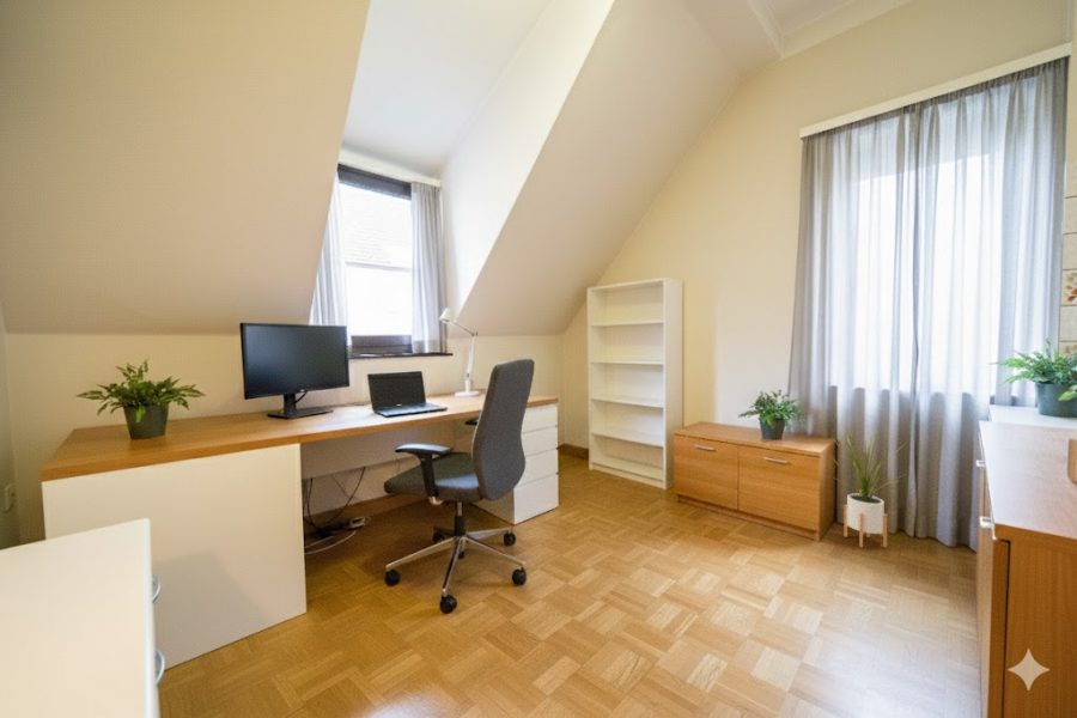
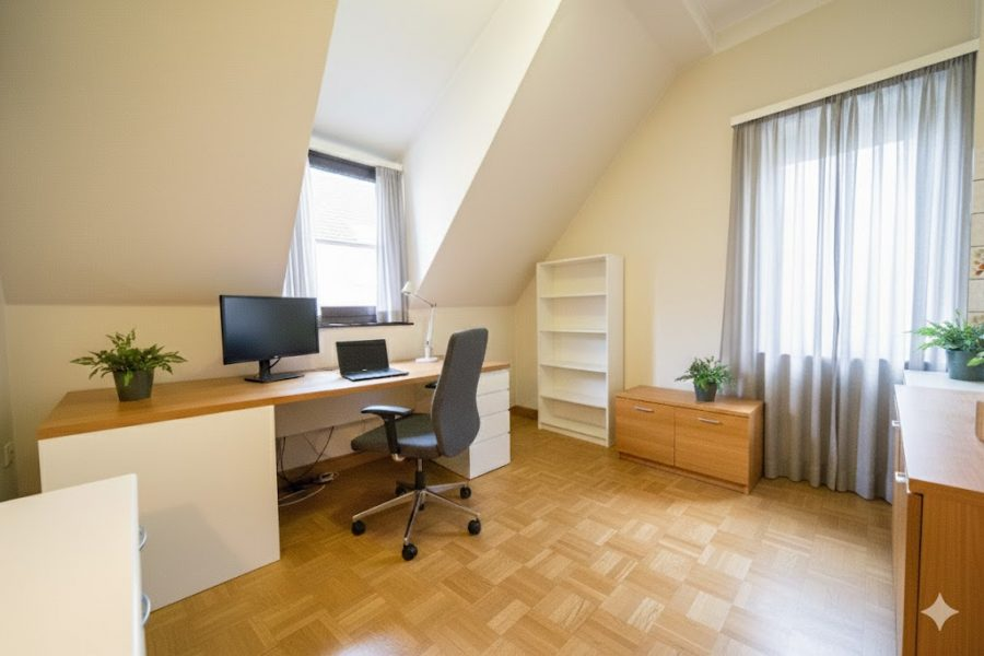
- house plant [829,428,906,549]
